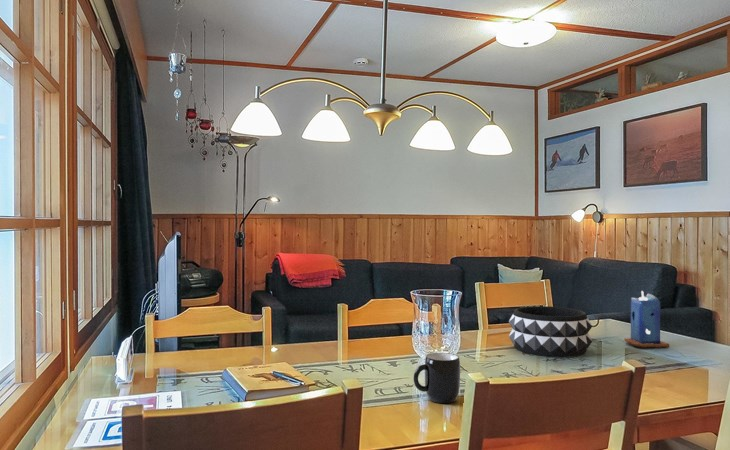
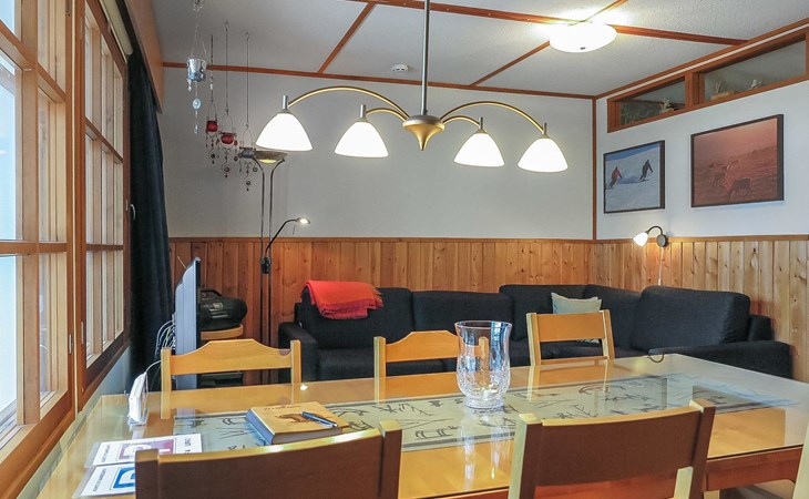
- mug [413,352,461,404]
- candle [623,290,671,349]
- decorative bowl [508,305,593,358]
